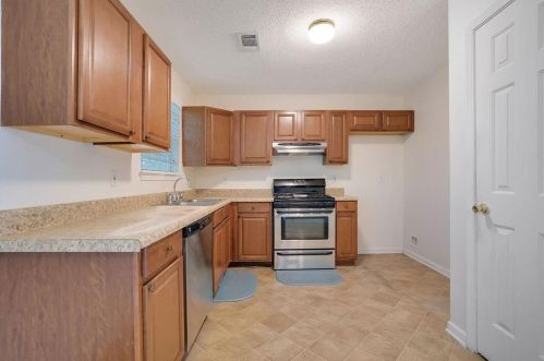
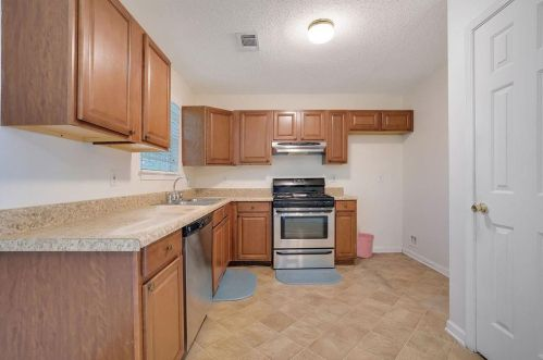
+ plant pot [356,232,375,259]
